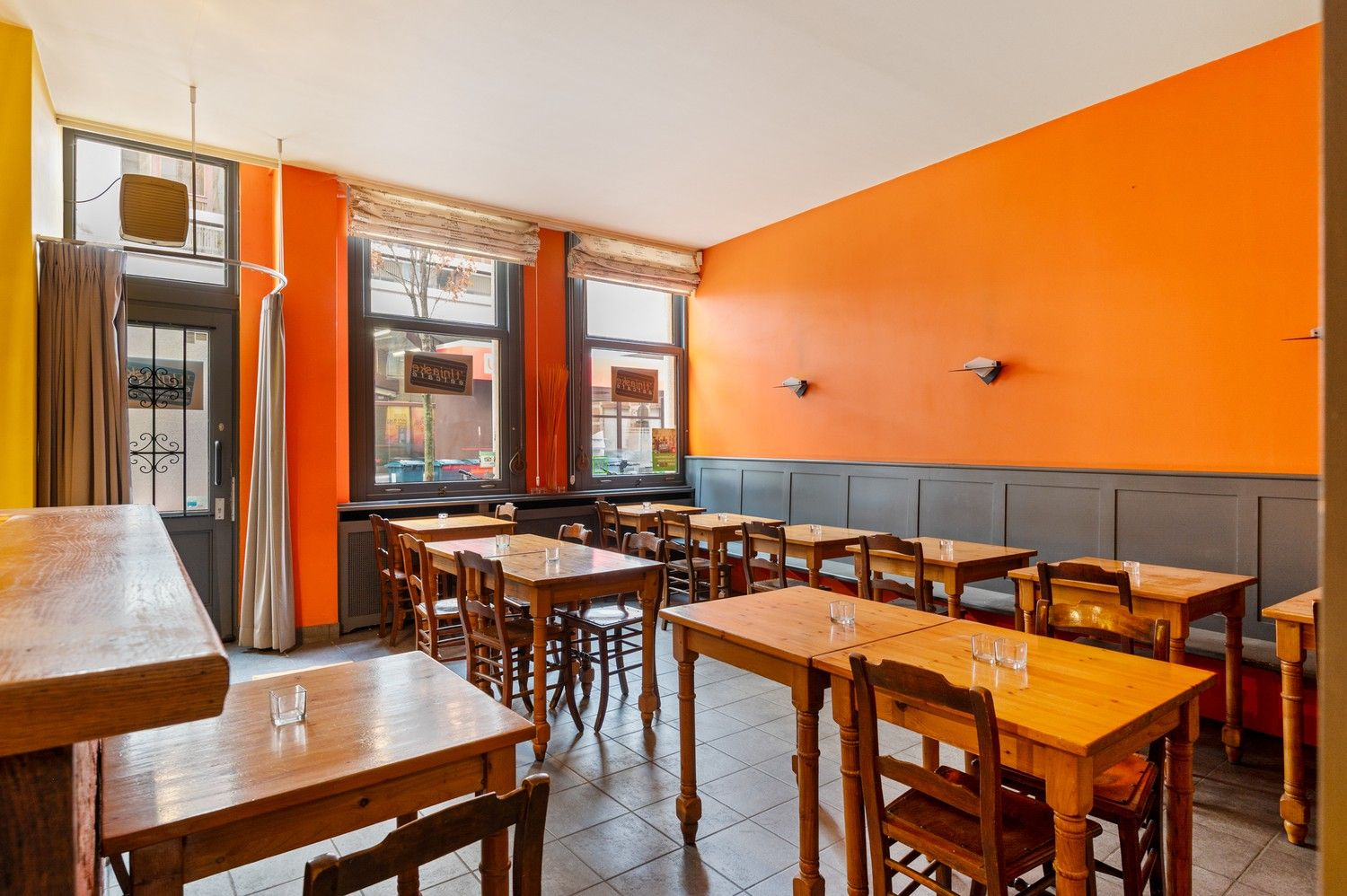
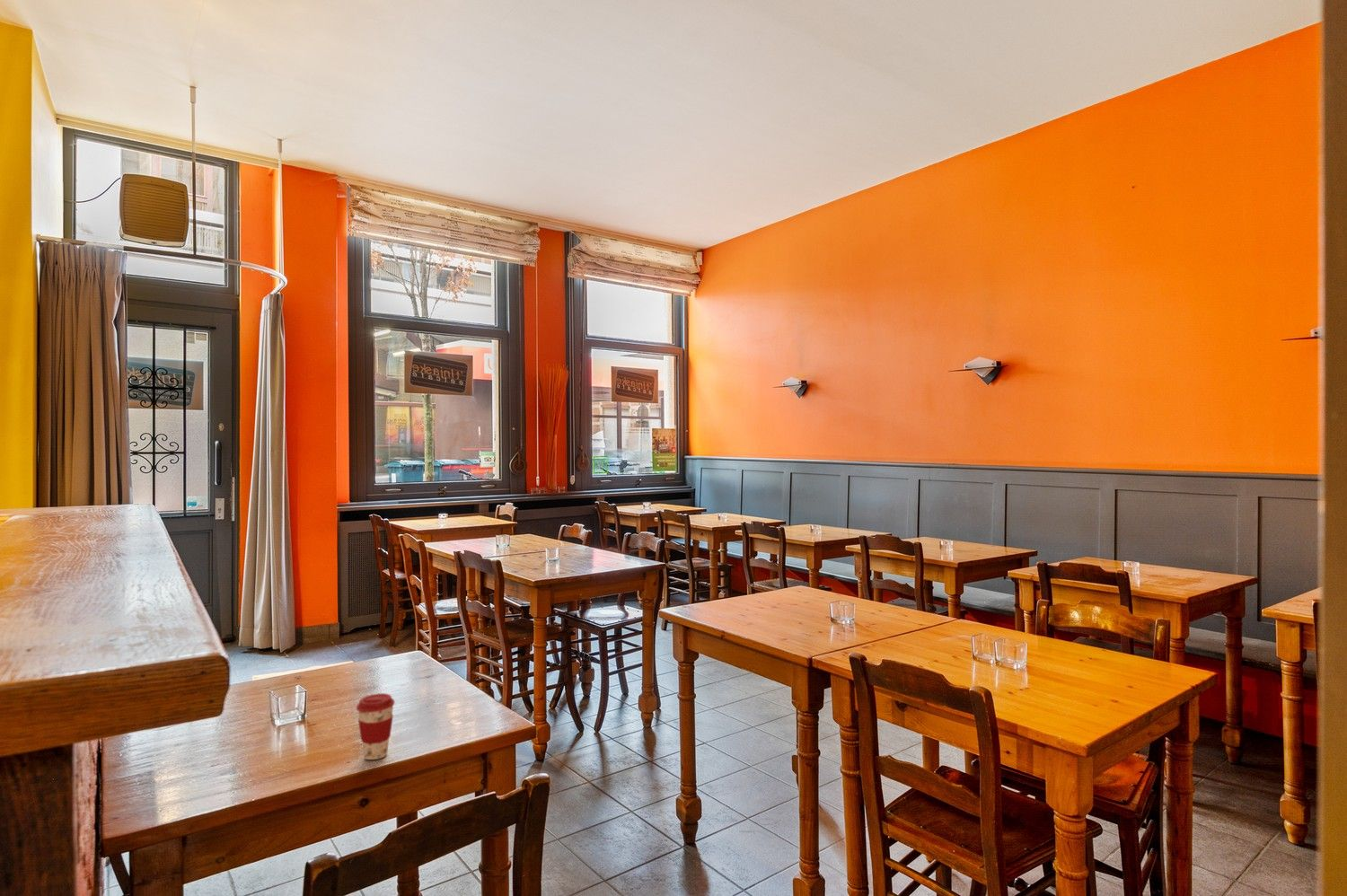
+ coffee cup [356,692,396,760]
